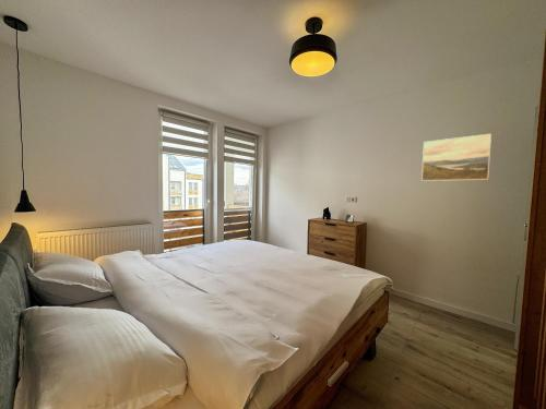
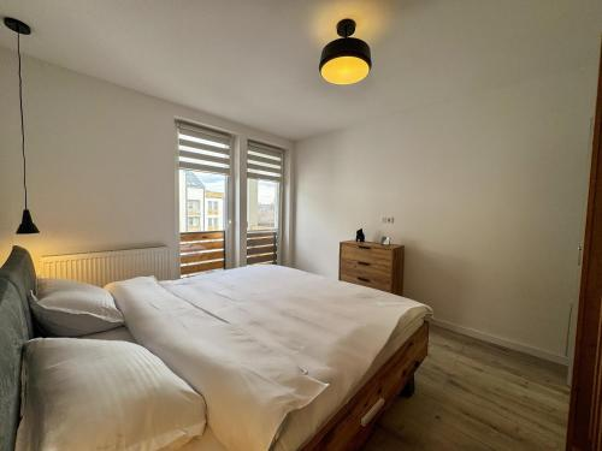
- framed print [420,133,492,182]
